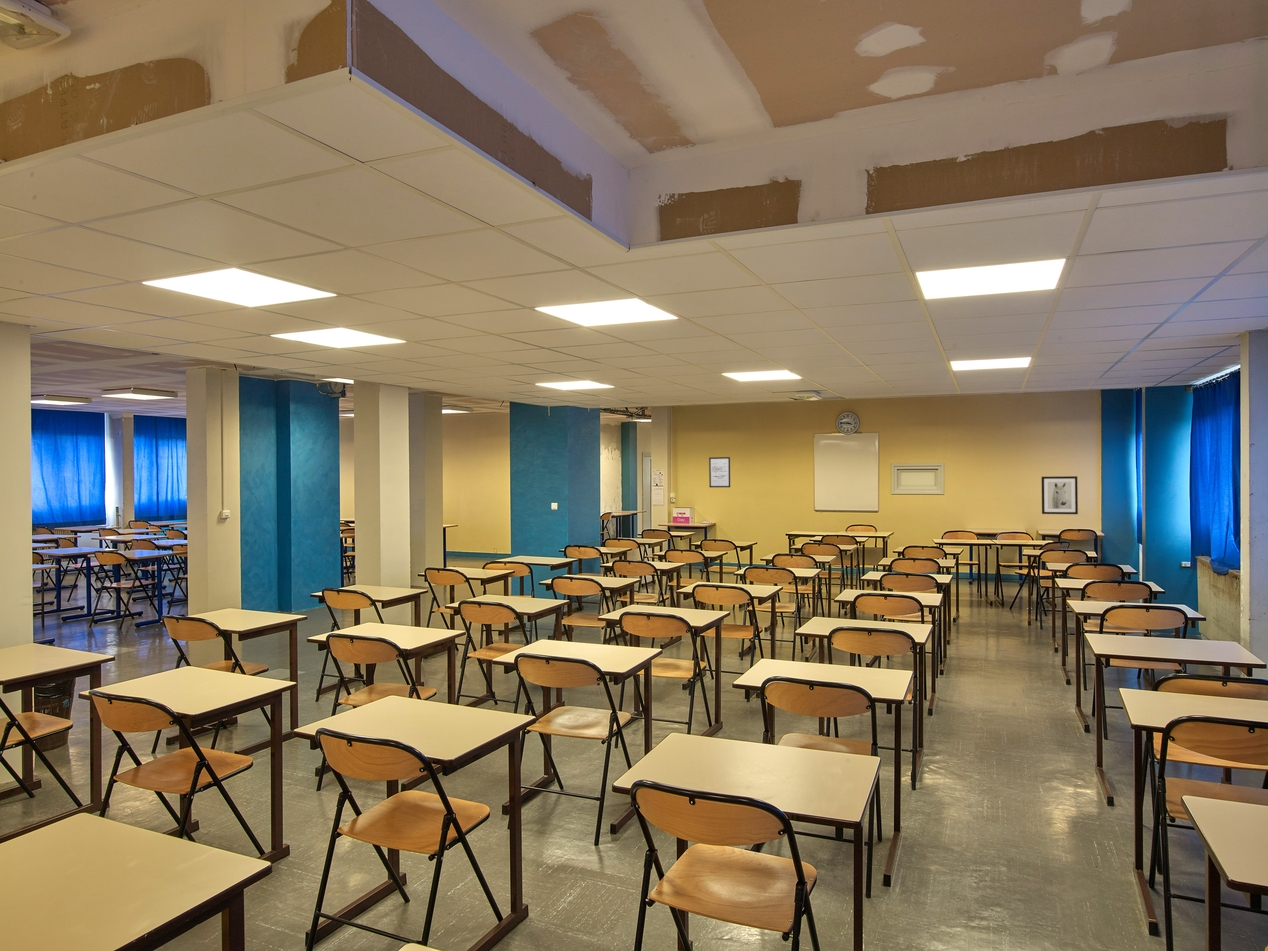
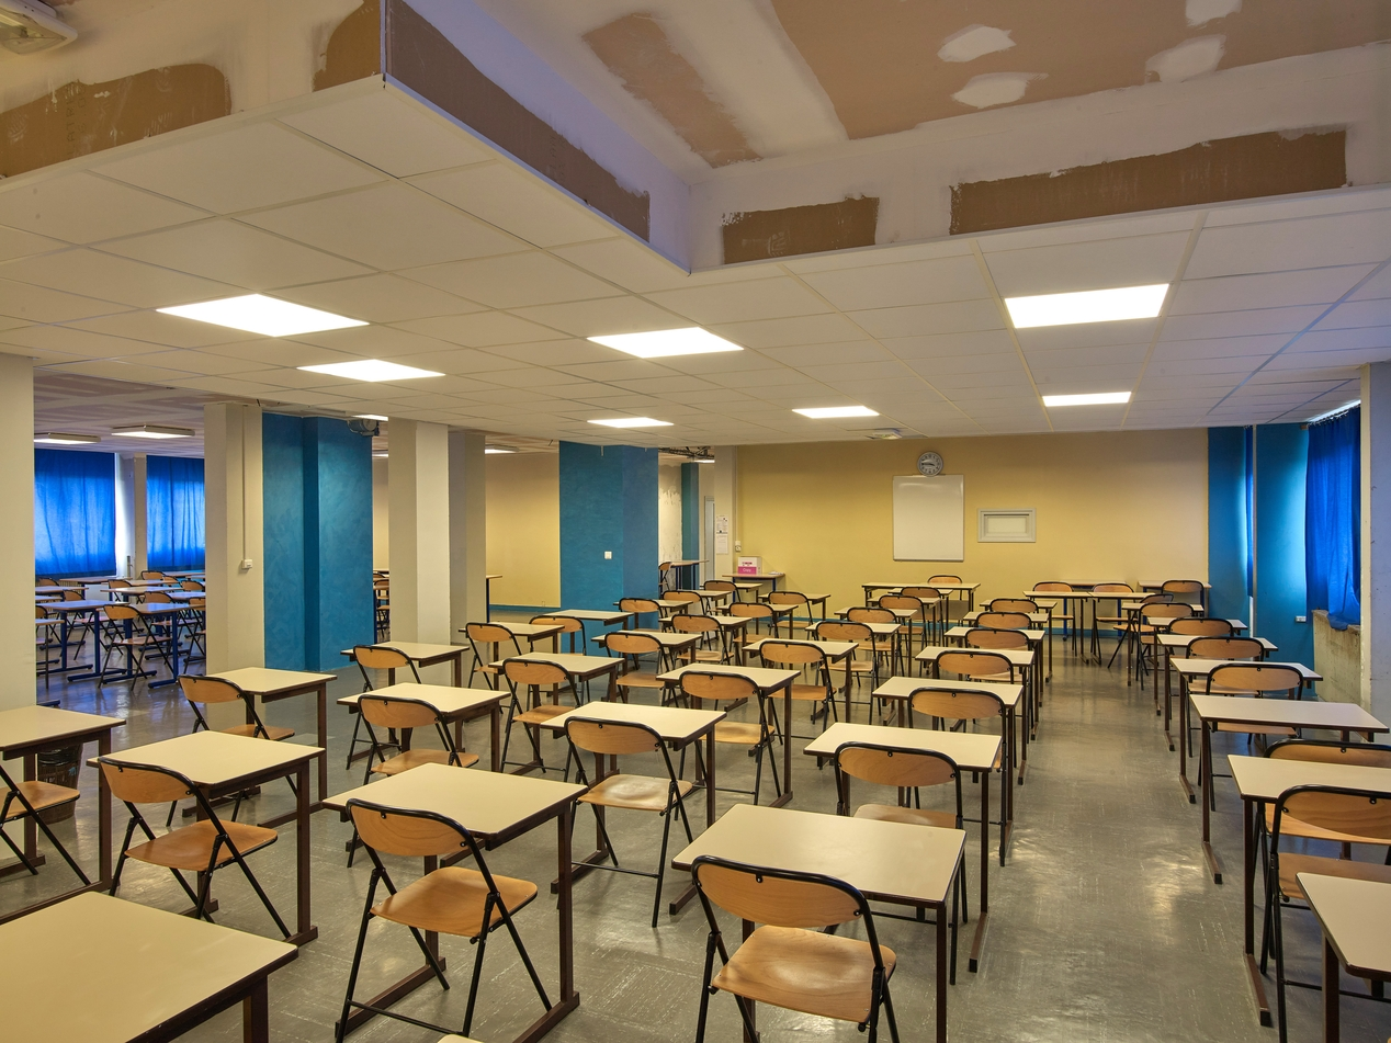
- wall art [708,456,731,488]
- wall art [1041,475,1079,515]
